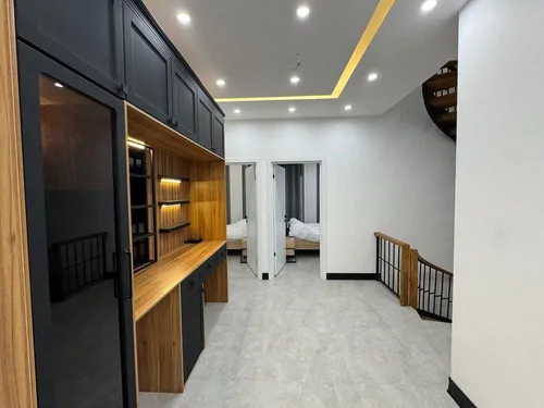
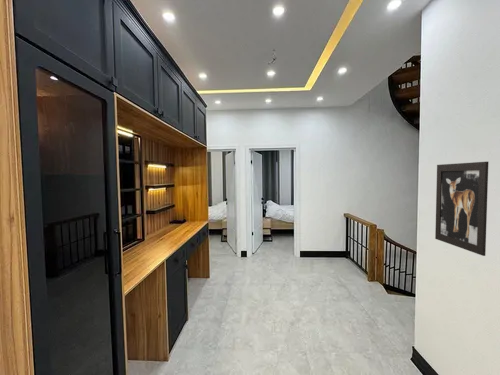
+ wall art [434,161,489,257]
